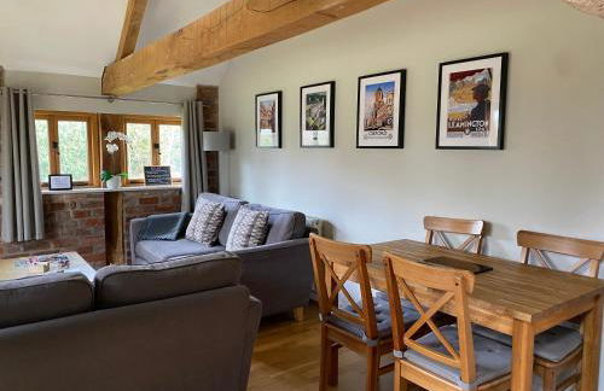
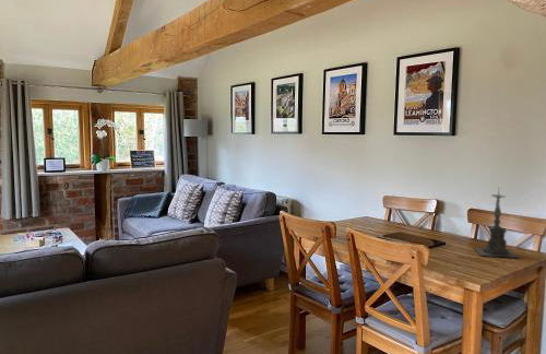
+ candle holder [473,188,520,259]
